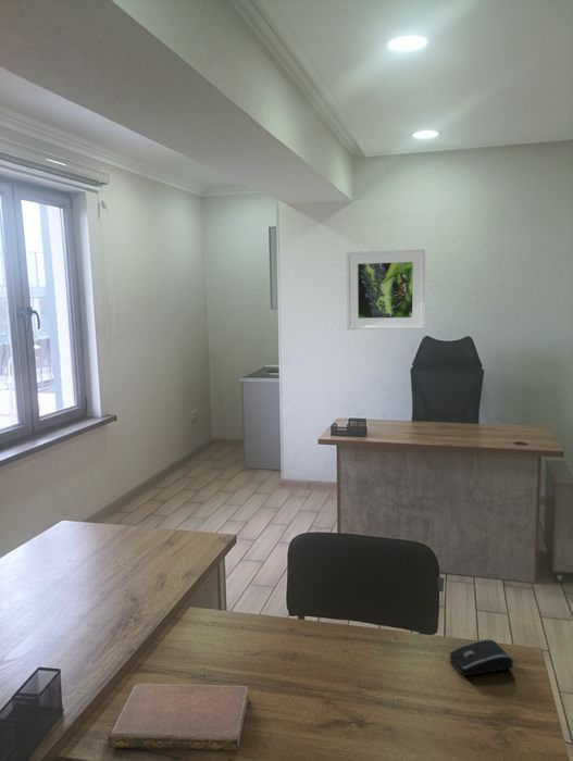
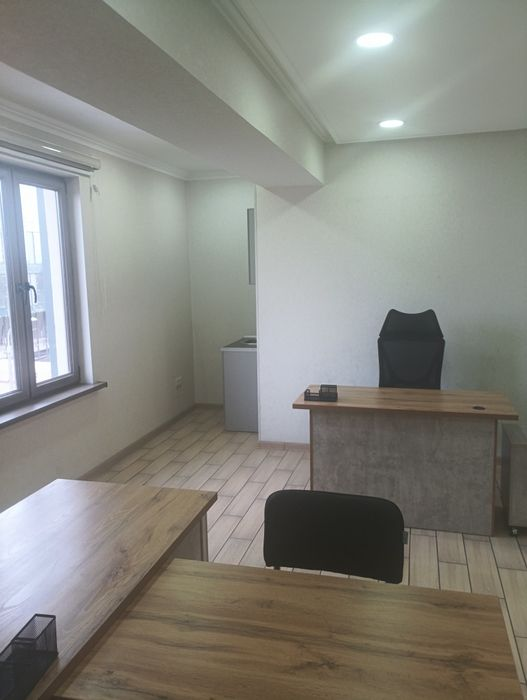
- notebook [108,683,249,752]
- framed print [345,248,426,330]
- computer mouse [449,638,514,677]
